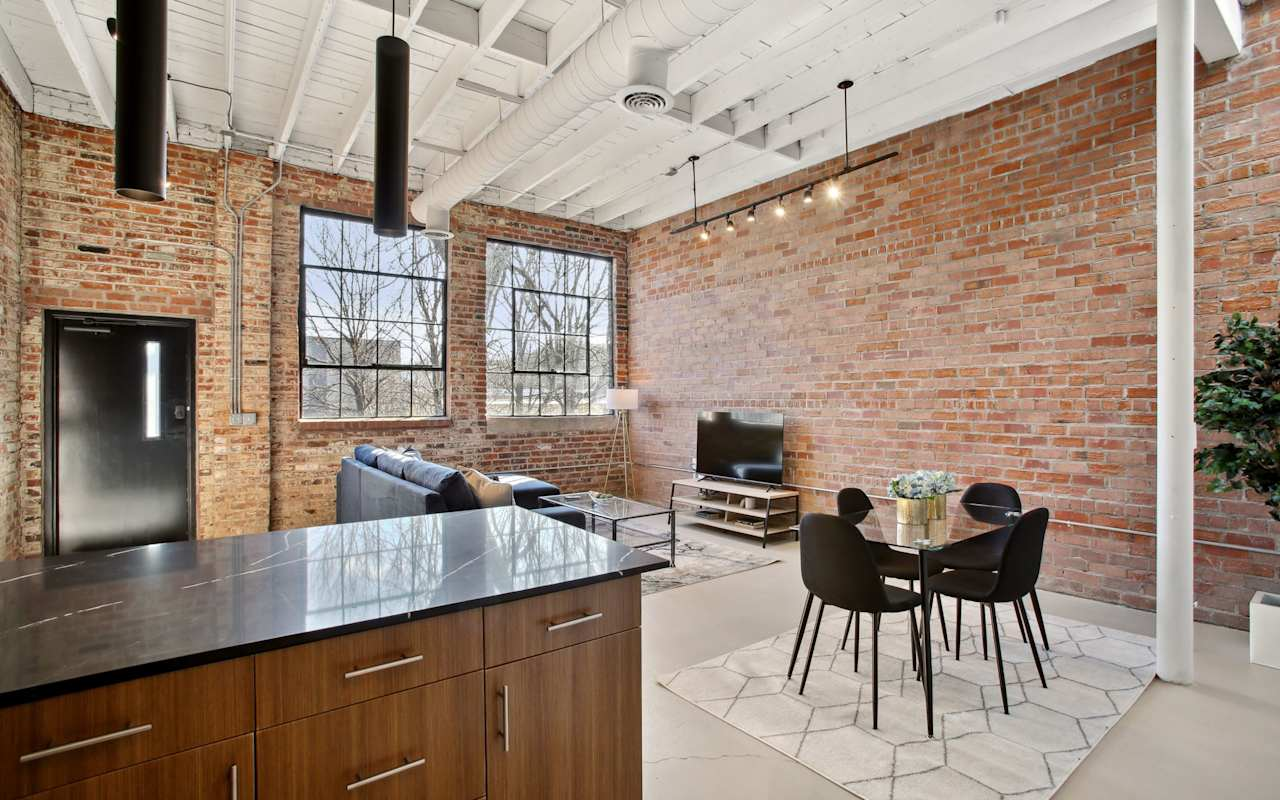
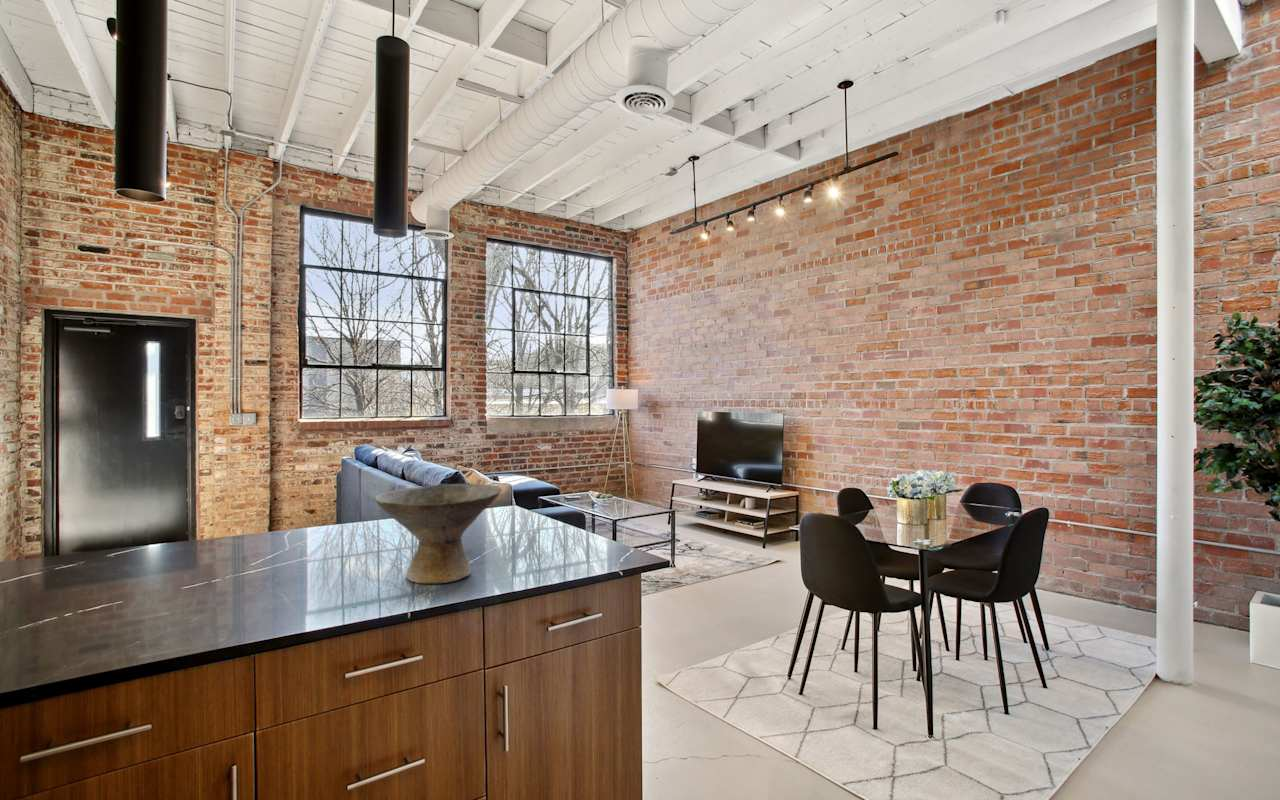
+ bowl [374,482,502,584]
